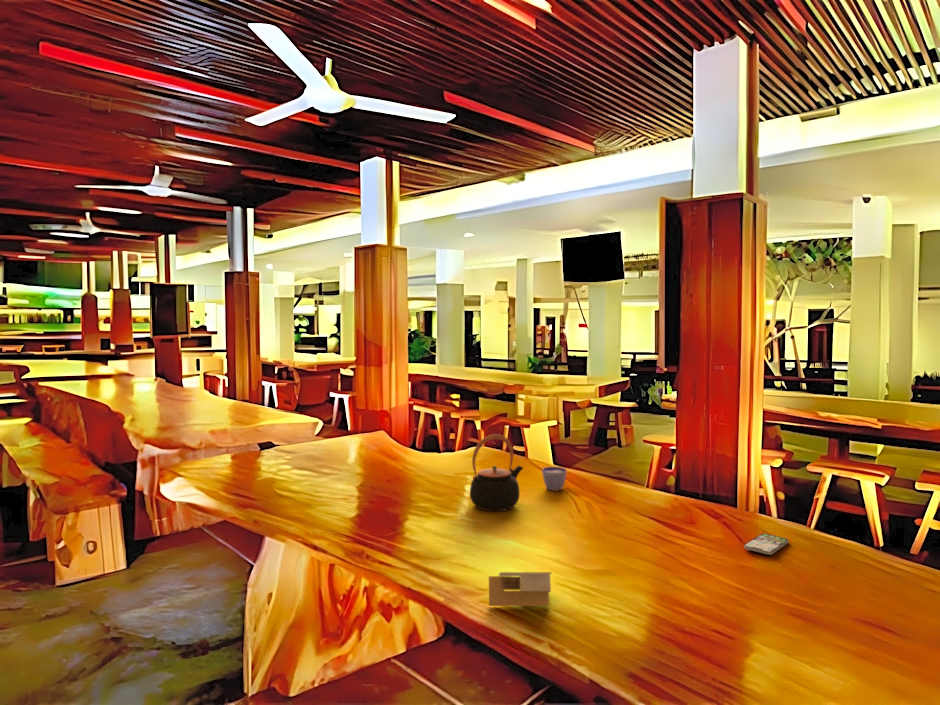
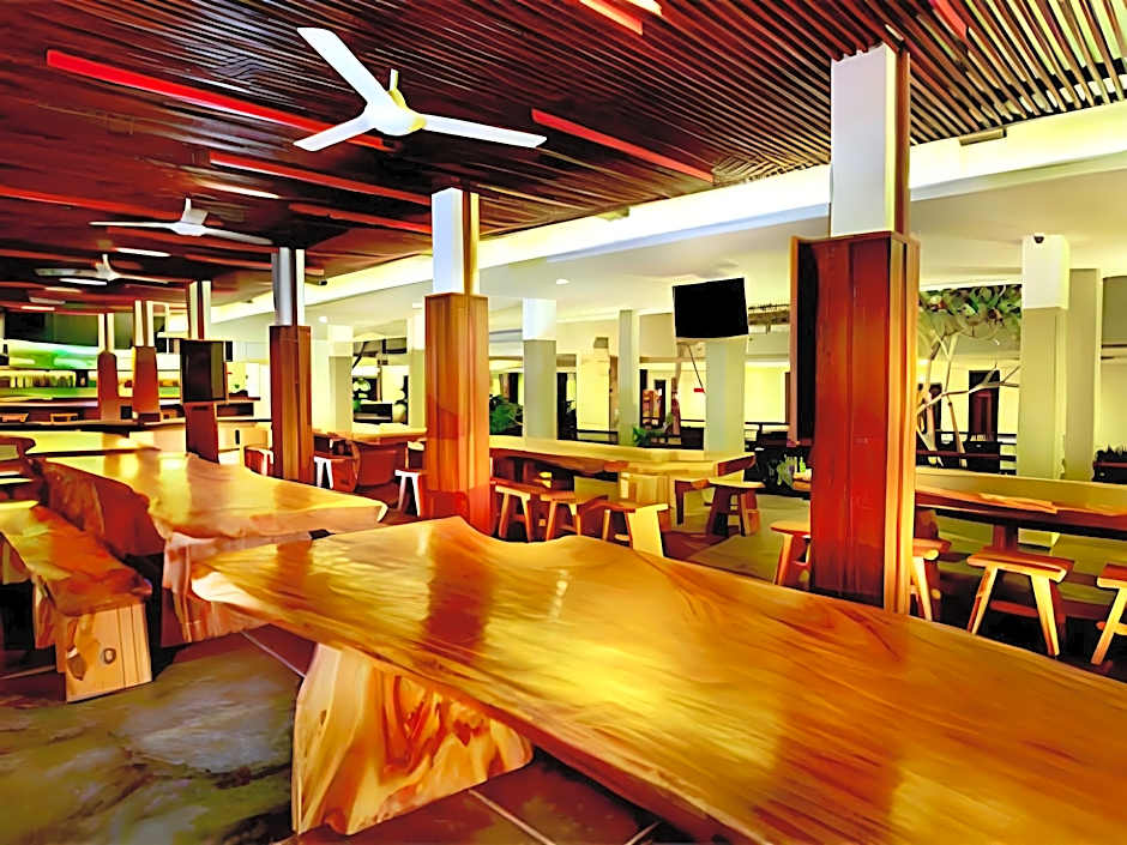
- teapot [469,433,524,512]
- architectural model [488,571,552,607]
- cup [541,466,568,492]
- smartphone [743,533,789,556]
